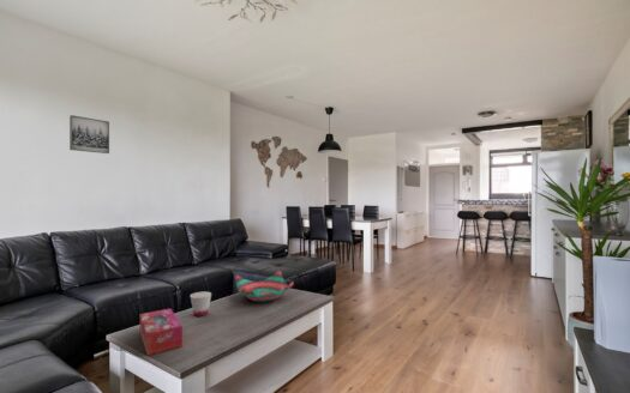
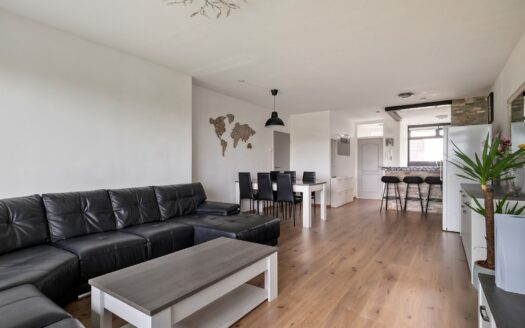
- tissue box [139,308,184,356]
- cup [190,290,212,318]
- wall art [68,114,110,155]
- decorative bowl [234,270,294,303]
